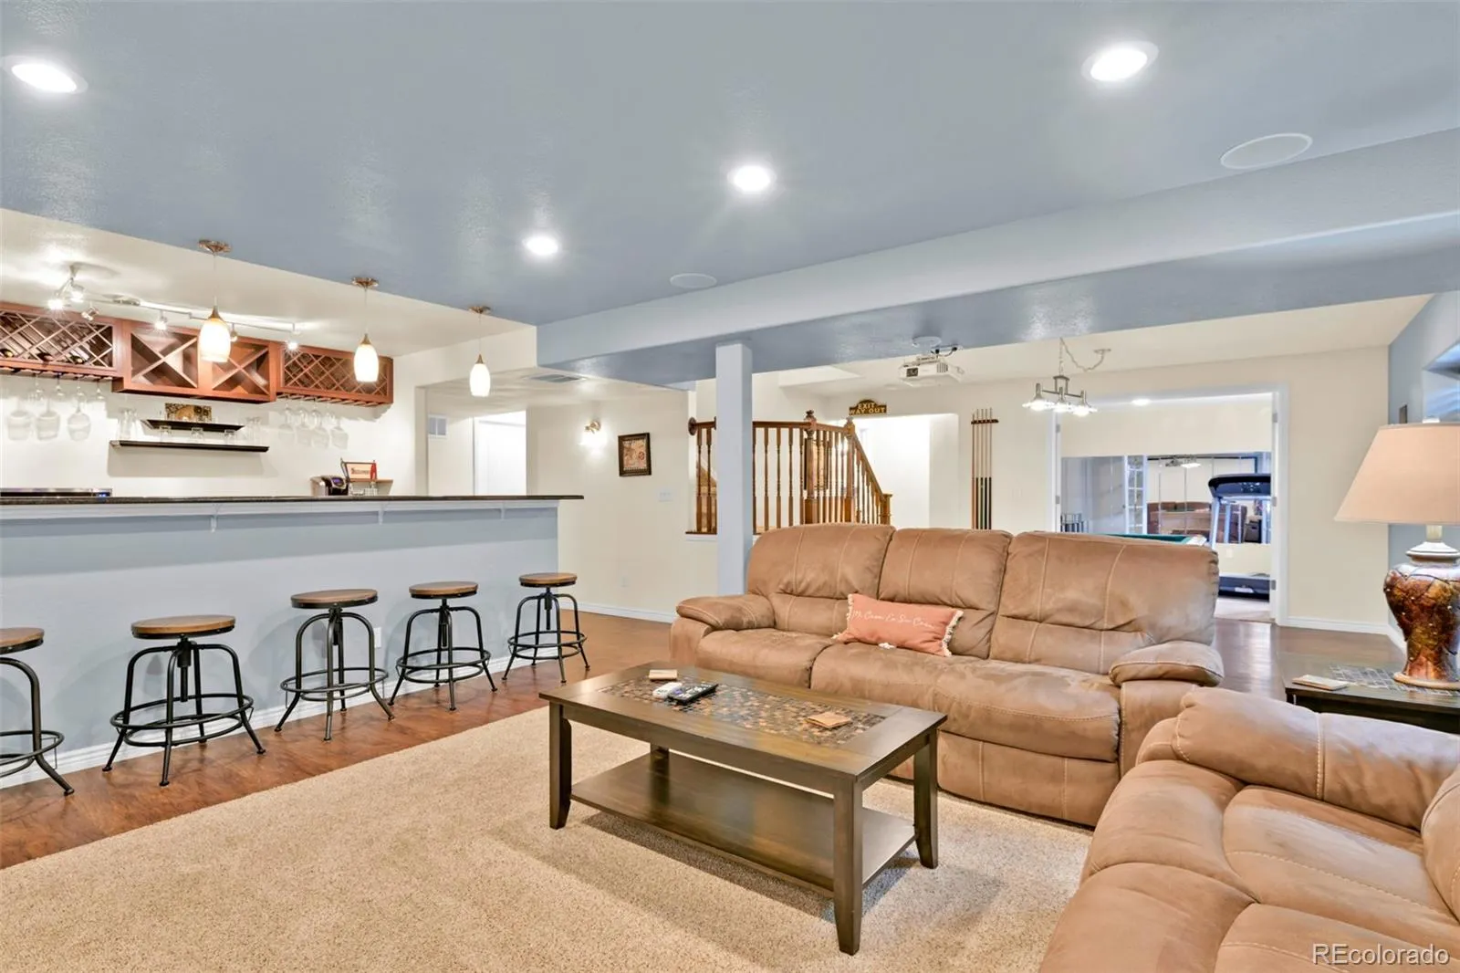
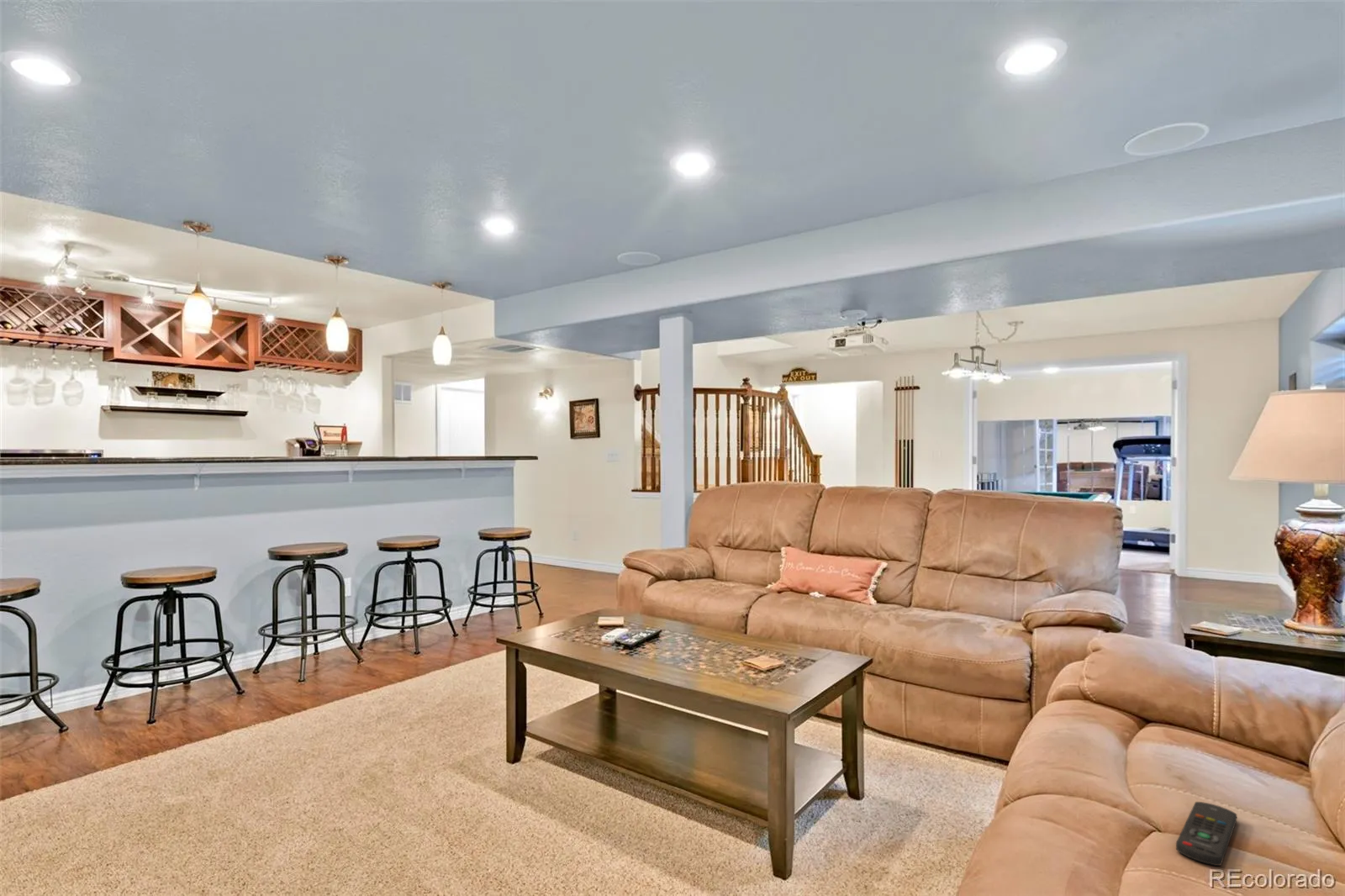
+ remote control [1175,801,1237,867]
